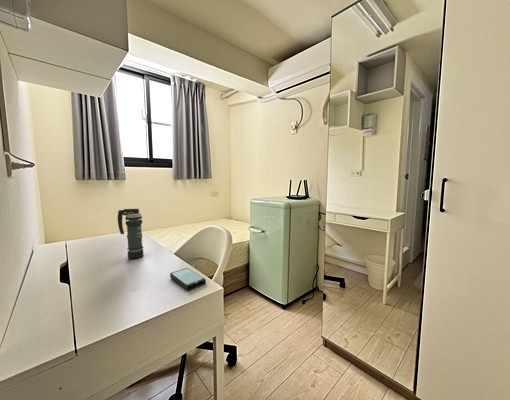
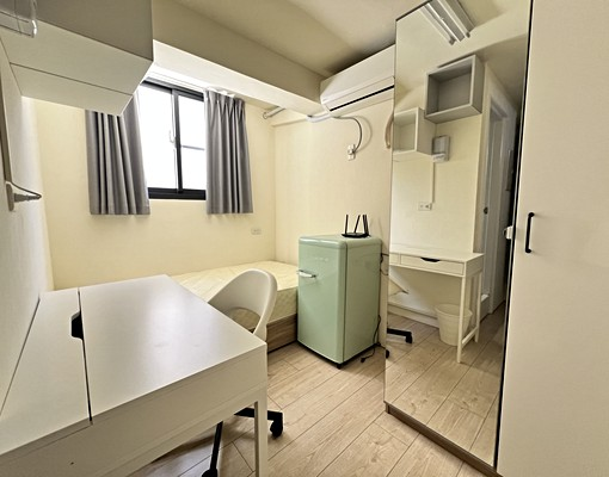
- smartphone [169,267,207,292]
- smoke grenade [117,208,144,260]
